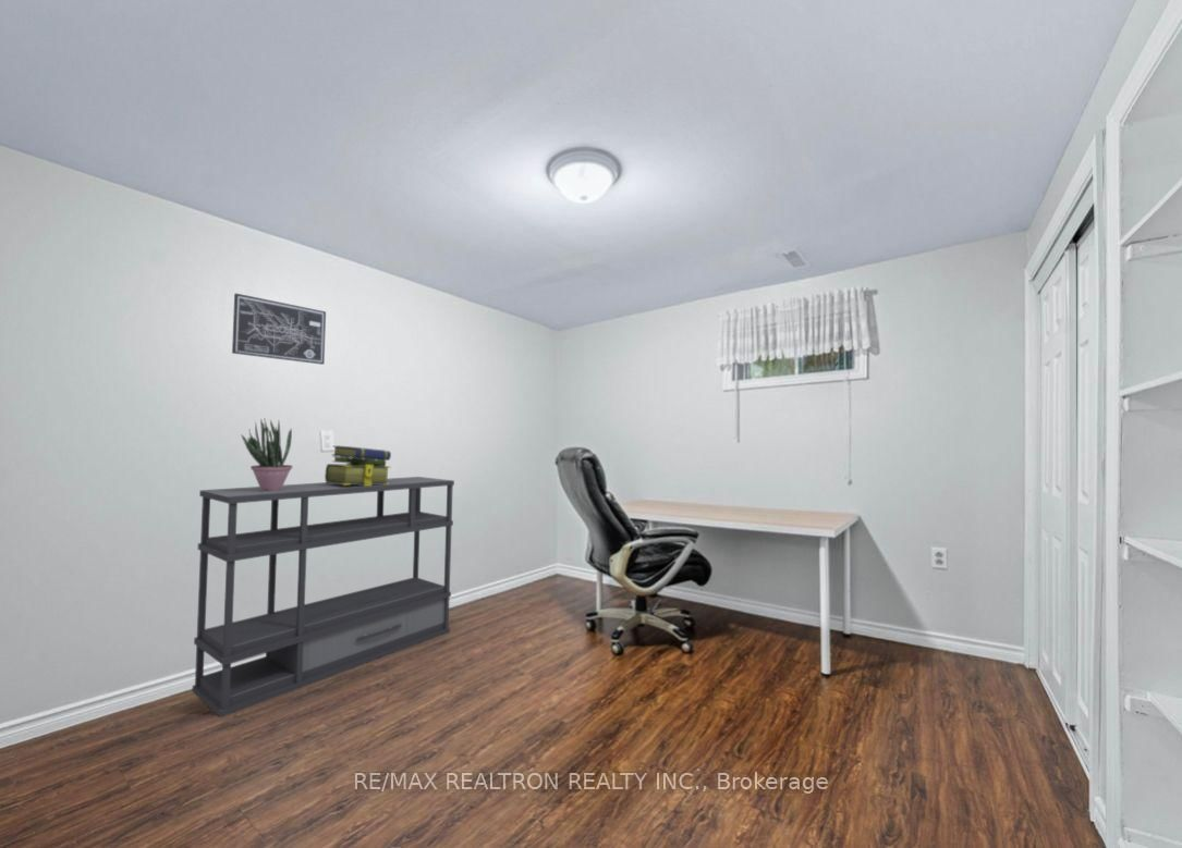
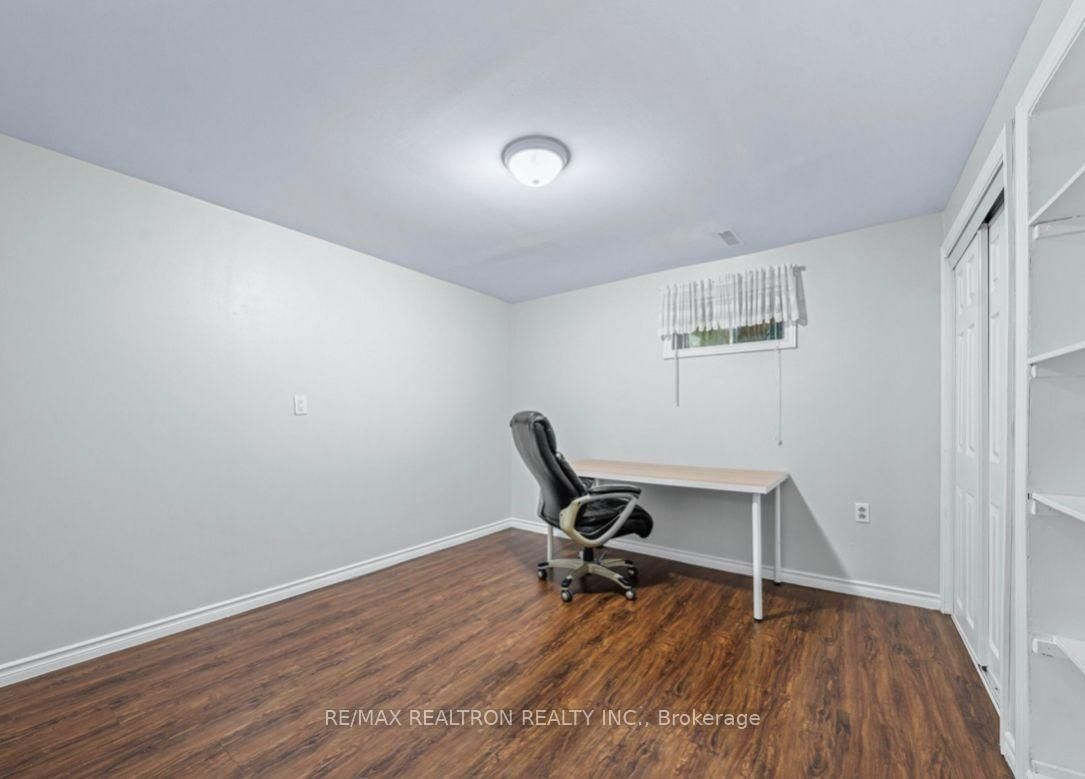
- wall art [231,292,327,366]
- potted plant [240,418,294,492]
- stack of books [324,444,392,486]
- bookshelf [191,476,455,718]
